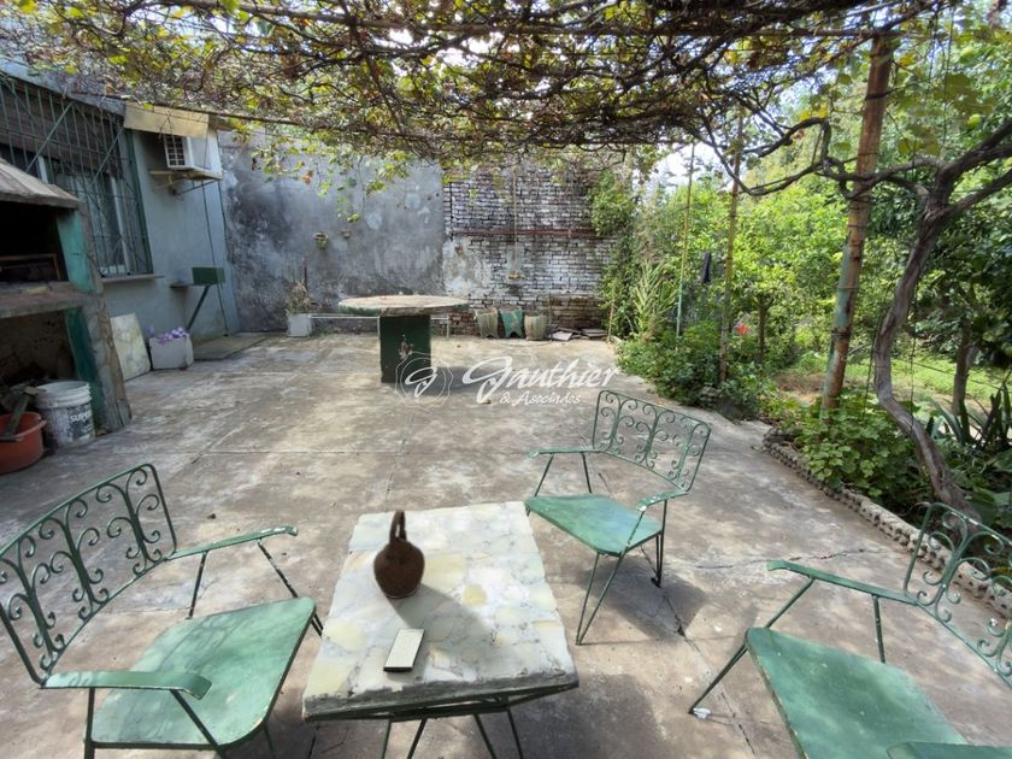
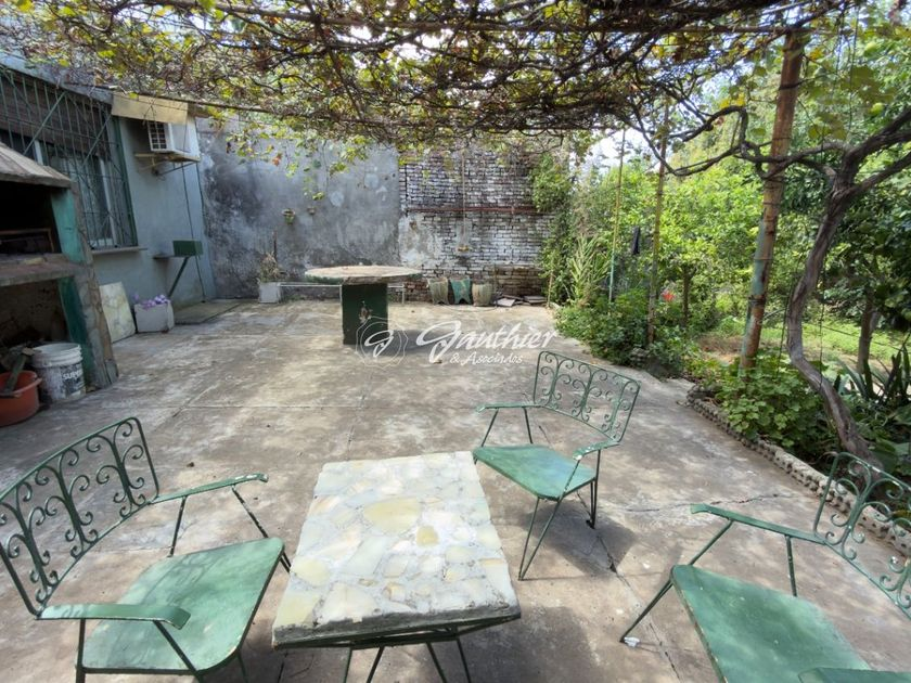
- smartphone [382,628,426,675]
- teapot [372,510,426,600]
